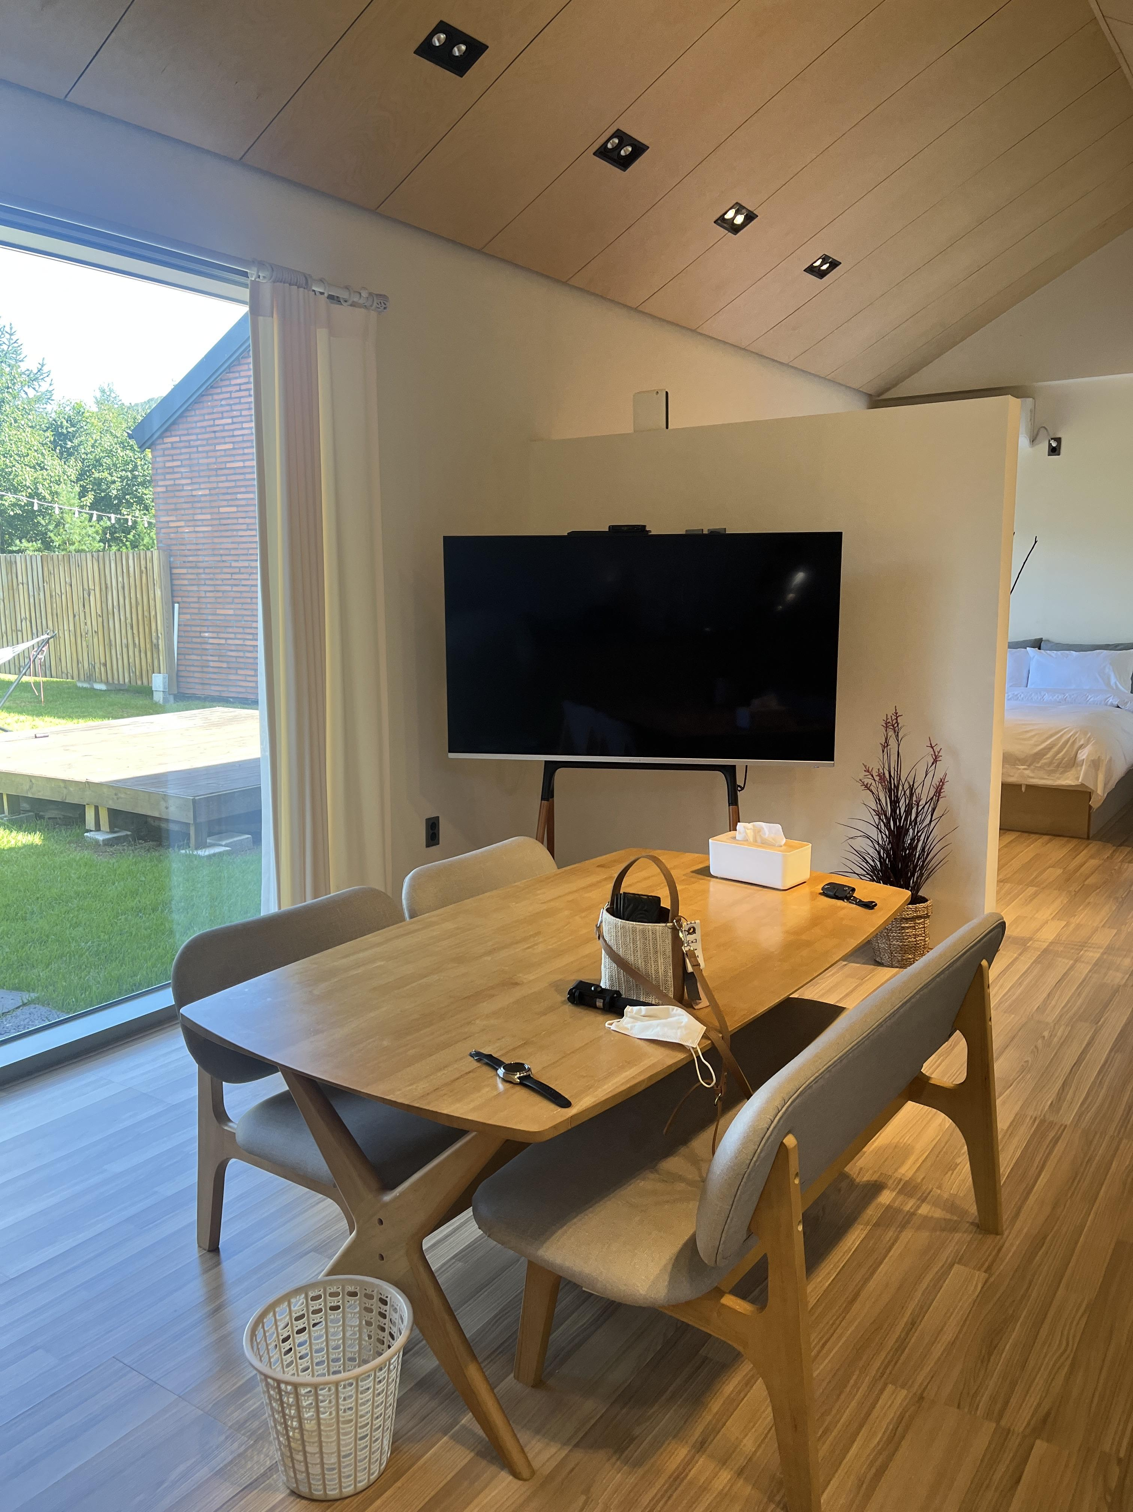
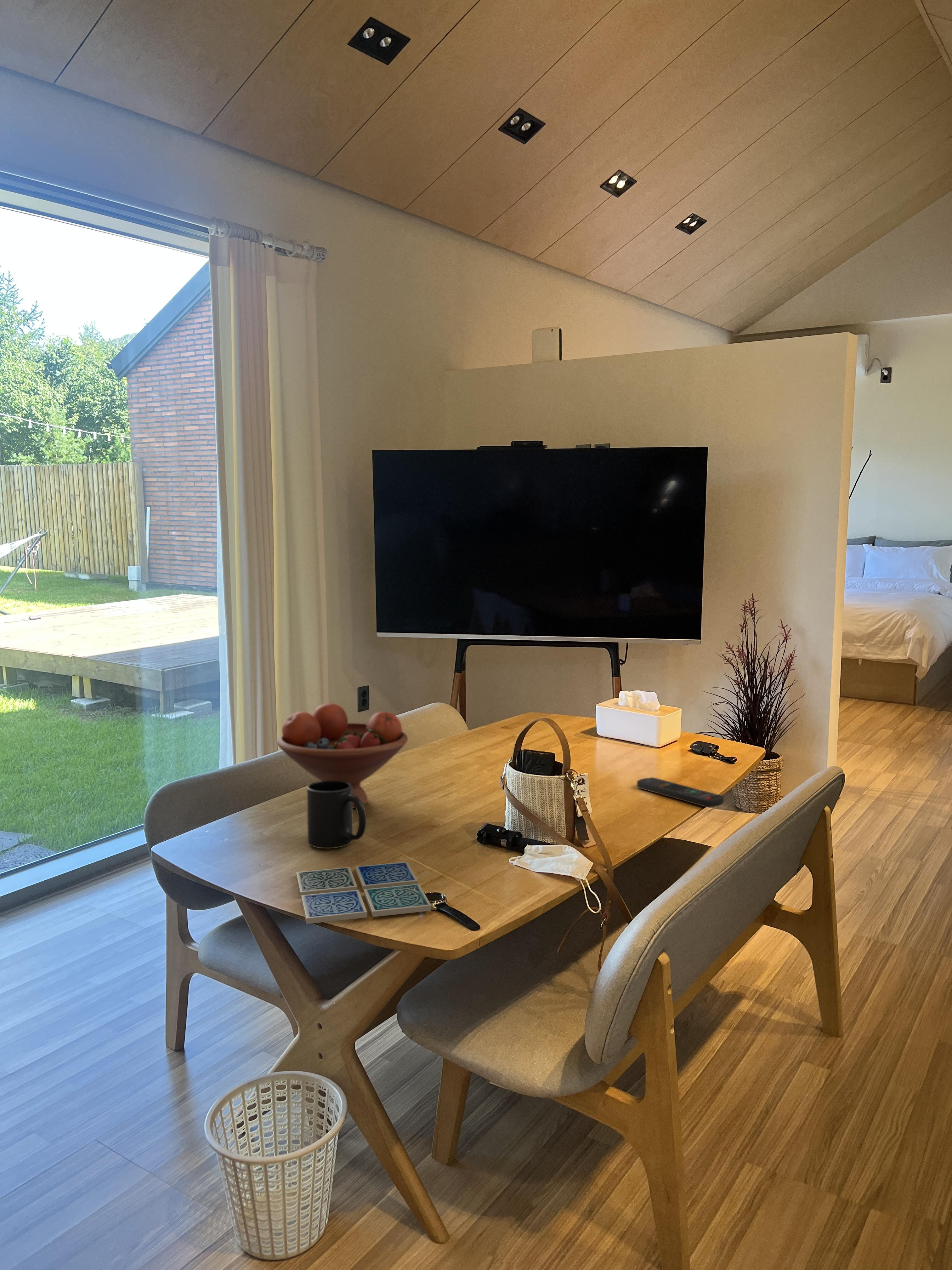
+ fruit bowl [277,703,408,809]
+ mug [307,780,367,849]
+ remote control [637,777,724,808]
+ drink coaster [296,861,432,924]
